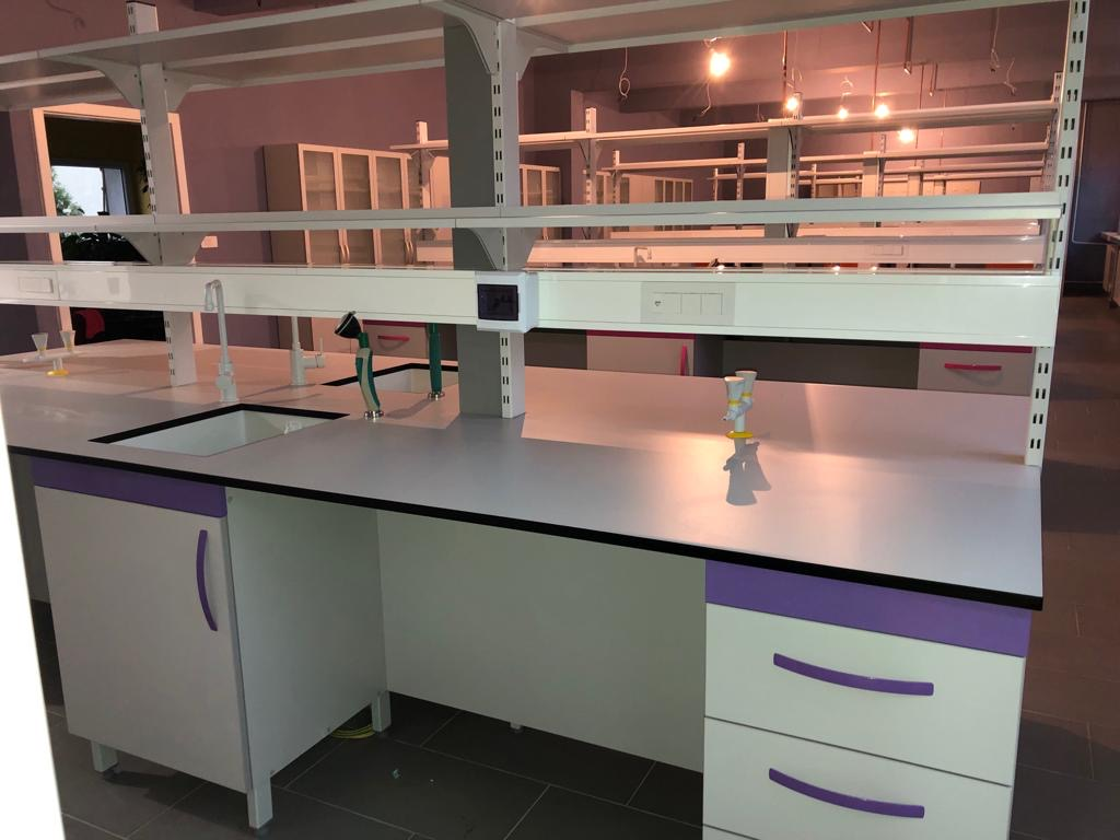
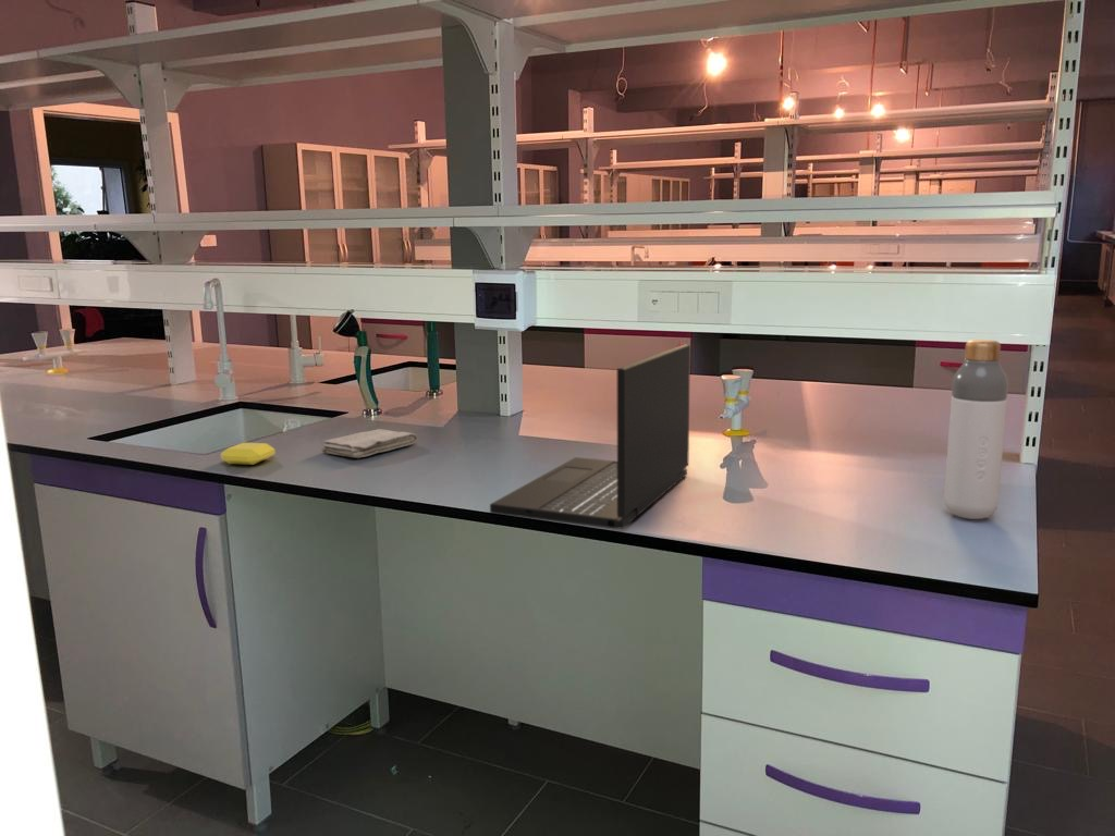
+ bottle [943,339,1009,520]
+ soap bar [219,442,277,466]
+ laptop [489,343,691,530]
+ washcloth [321,428,419,459]
